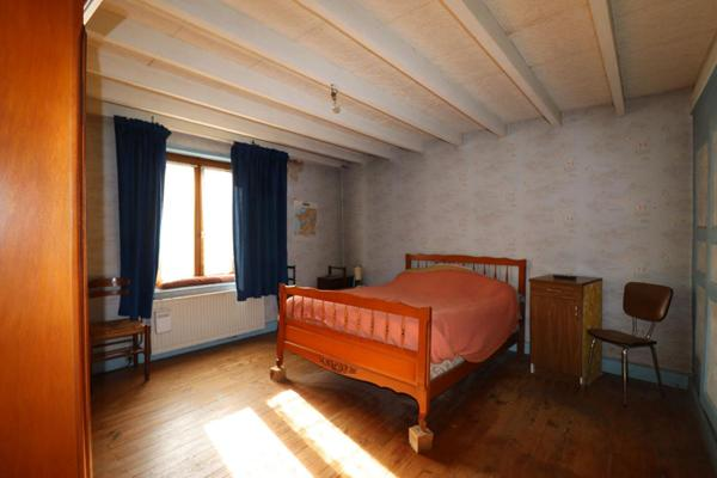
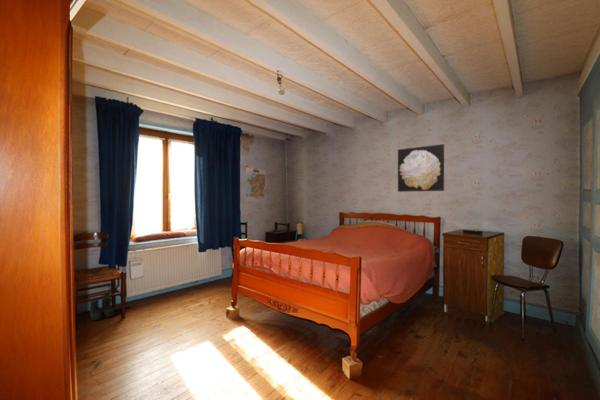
+ boots [89,297,115,321]
+ wall art [397,143,445,193]
